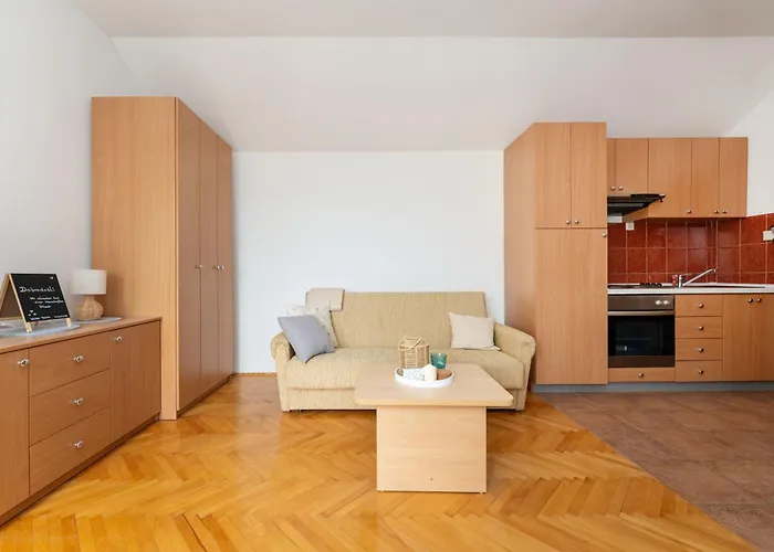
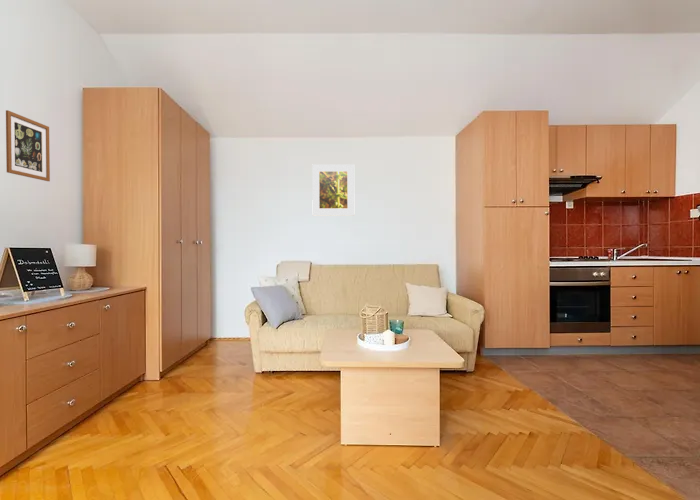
+ wall art [5,109,51,182]
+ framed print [311,163,355,216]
